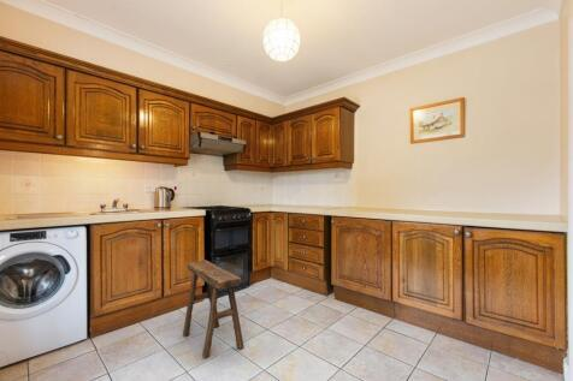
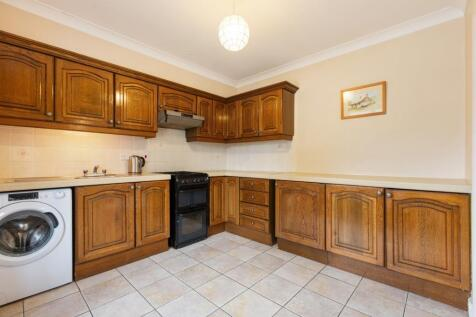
- stool [182,258,244,361]
